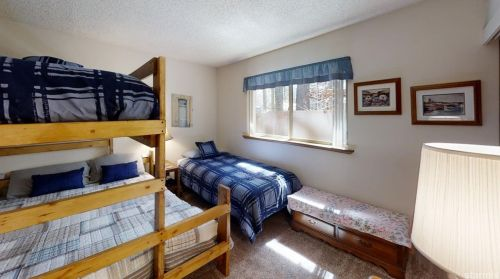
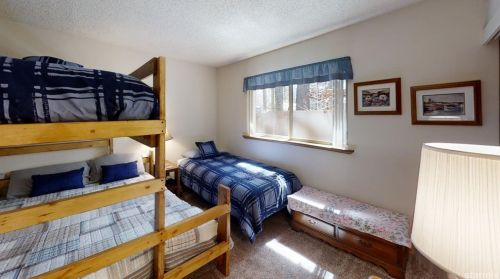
- wall art [170,92,194,129]
